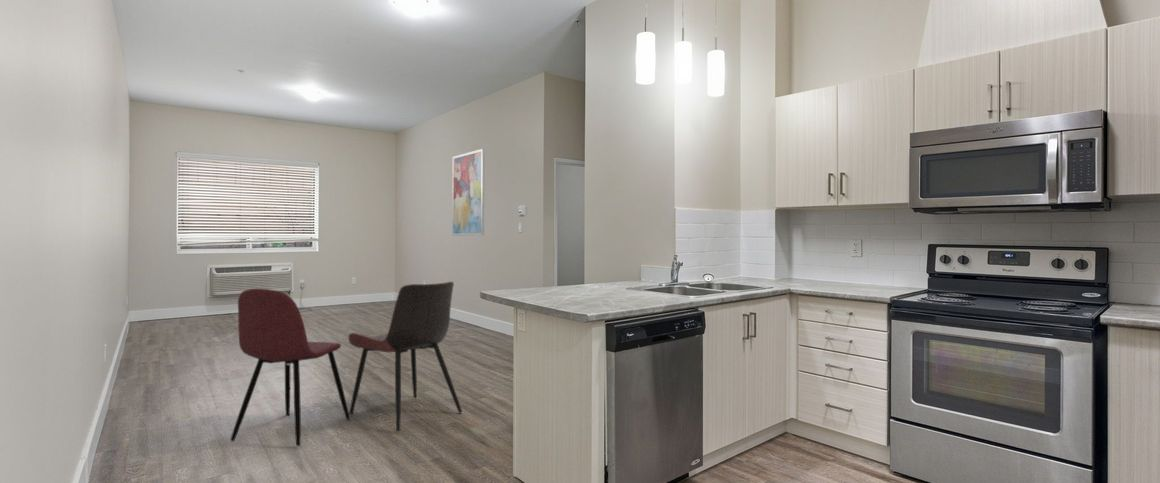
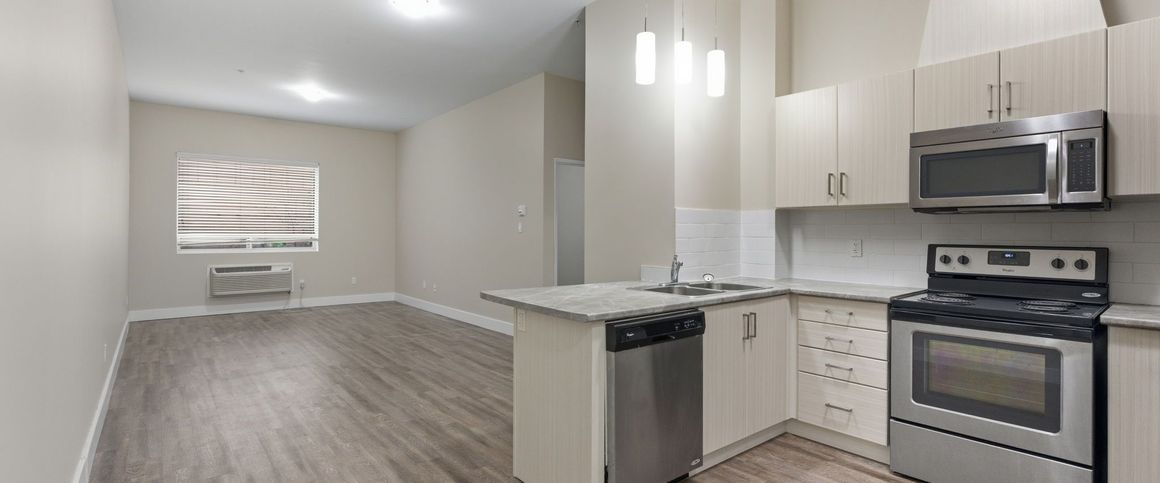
- wall art [452,148,486,237]
- dining chair [348,281,463,432]
- dining chair [230,288,351,447]
